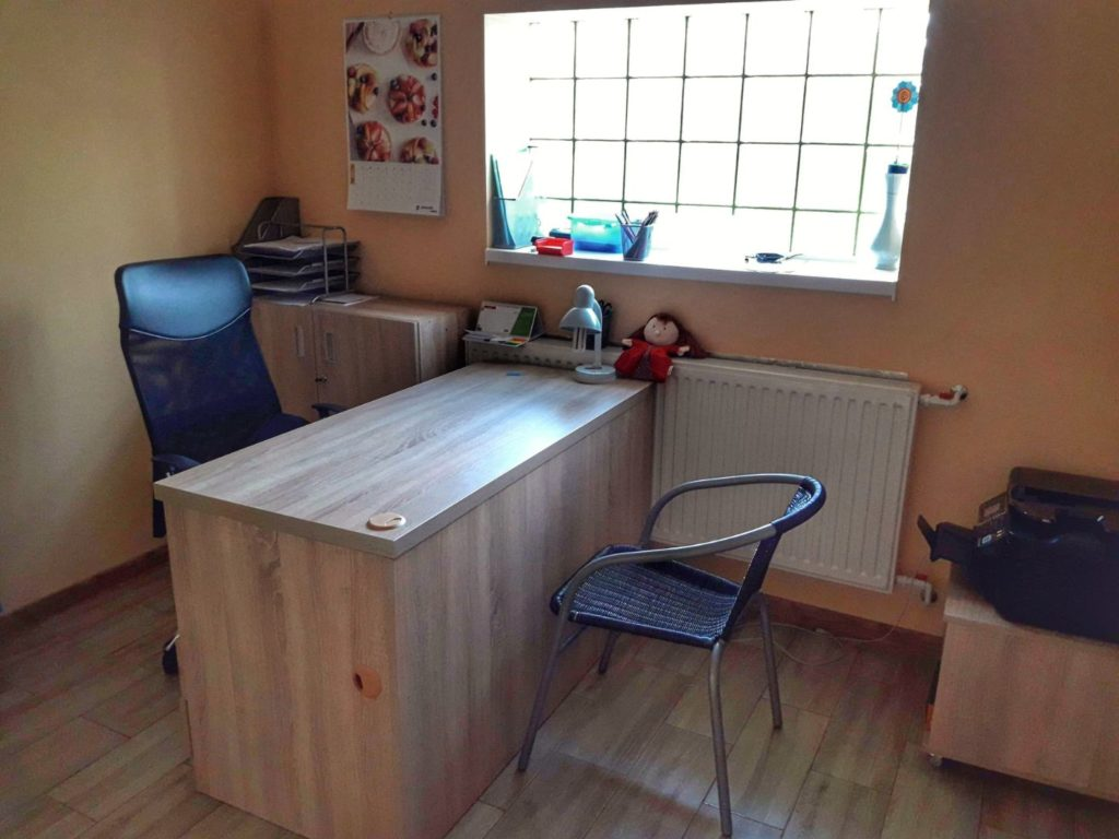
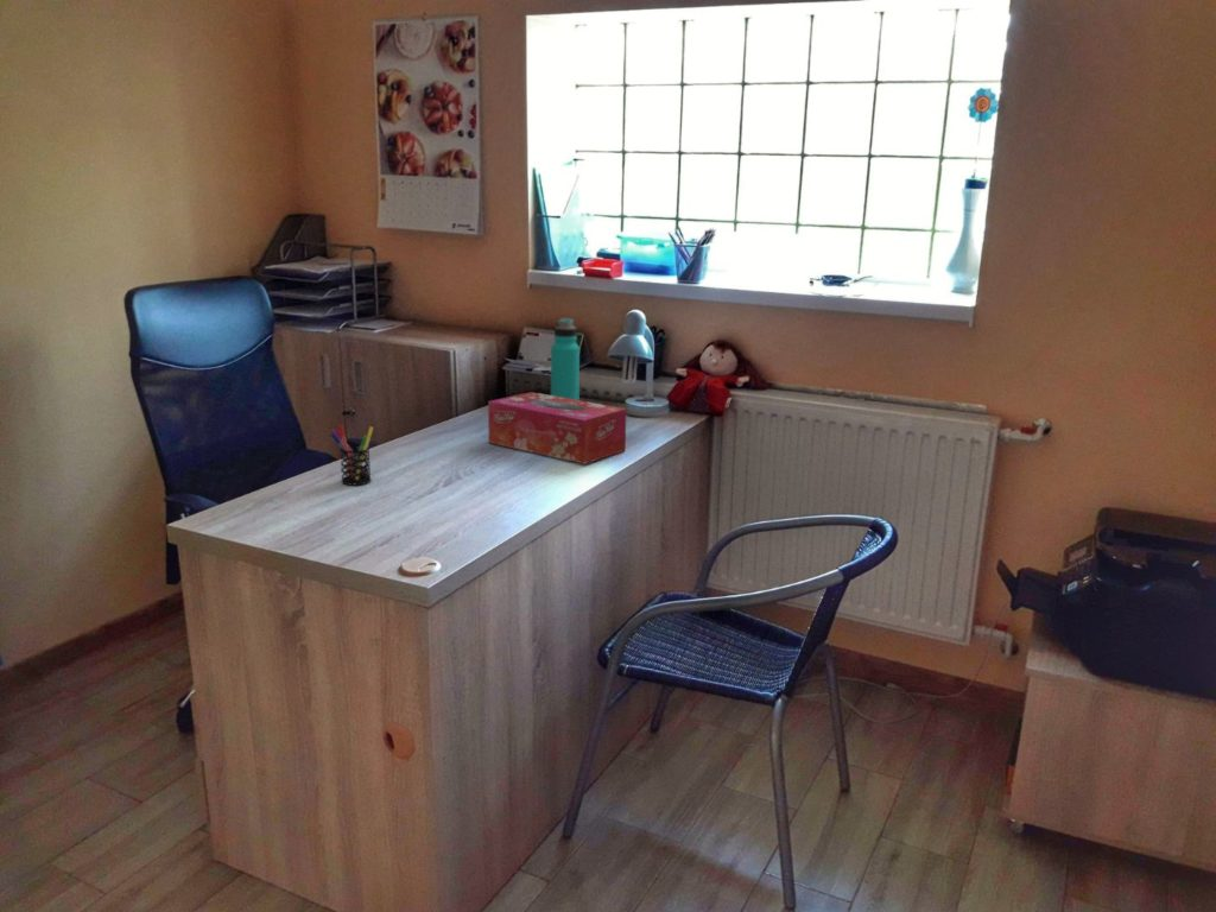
+ tissue box [487,391,627,466]
+ pen holder [329,424,374,486]
+ water bottle [550,317,581,400]
